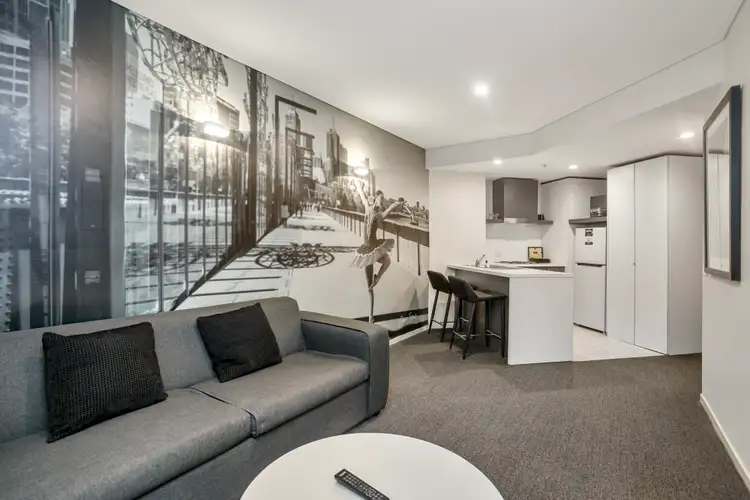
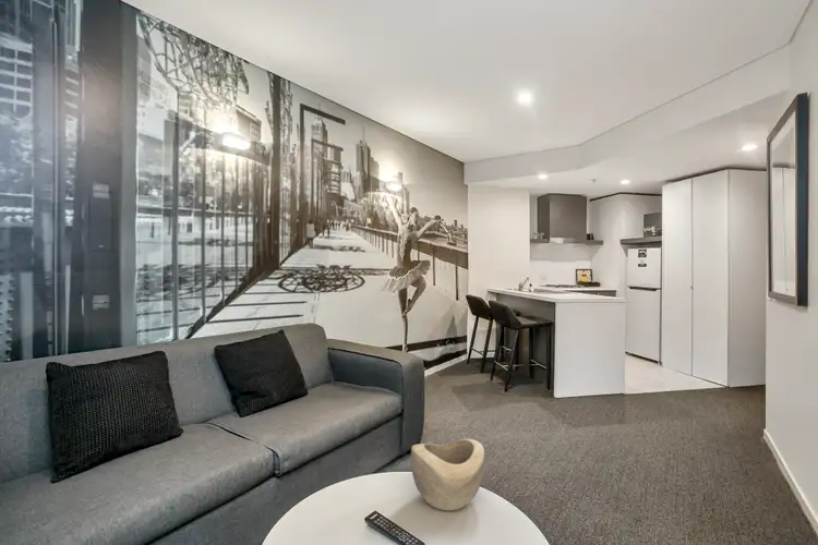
+ decorative bowl [410,437,485,511]
